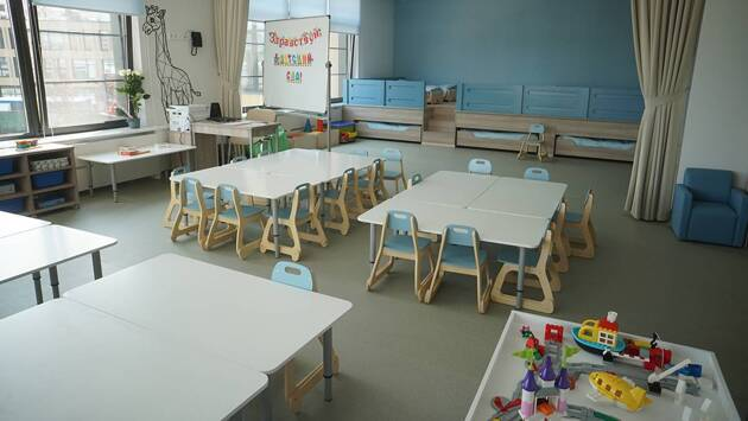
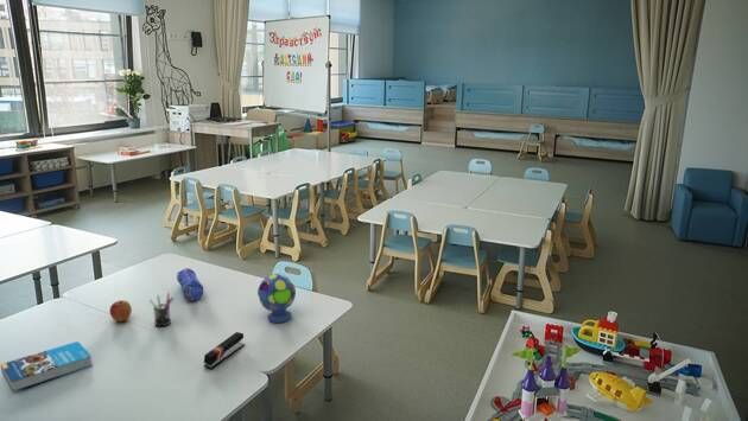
+ book [0,340,94,393]
+ pen holder [148,292,175,327]
+ apple [108,299,133,323]
+ pencil case [176,267,204,302]
+ stapler [203,331,246,370]
+ toy ball [256,273,297,324]
